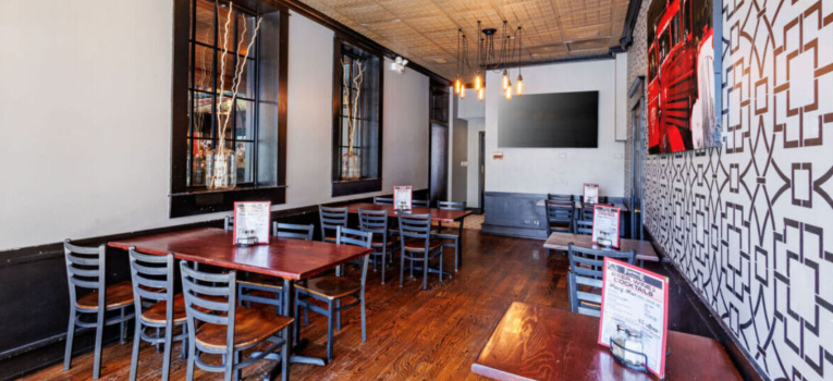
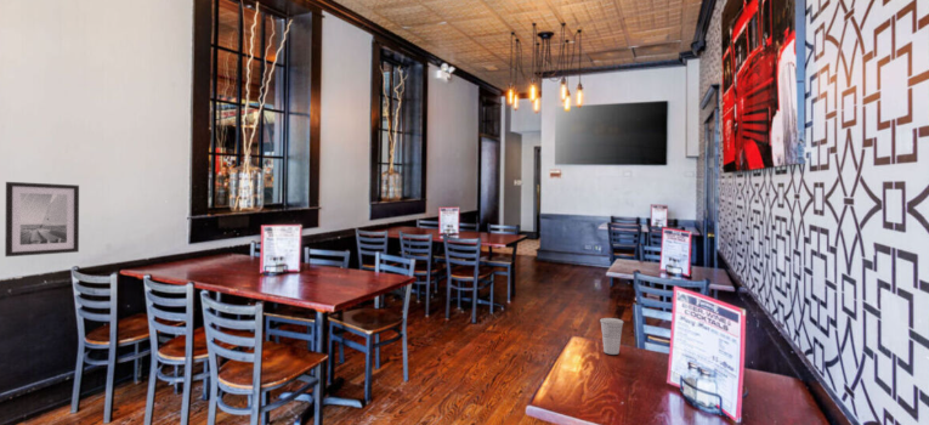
+ wall art [4,181,80,257]
+ cup [599,317,624,356]
